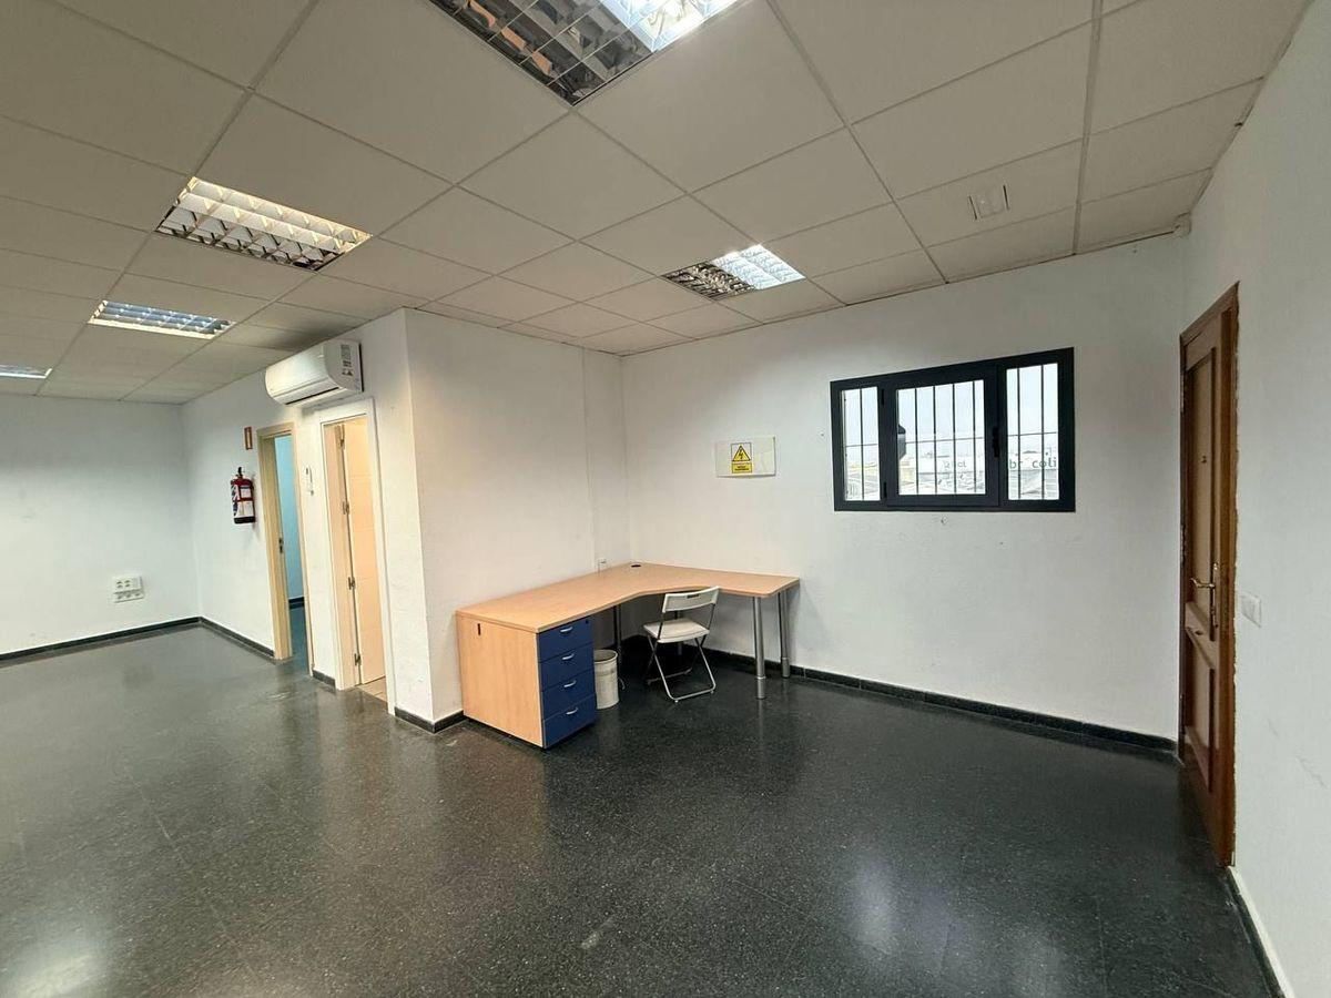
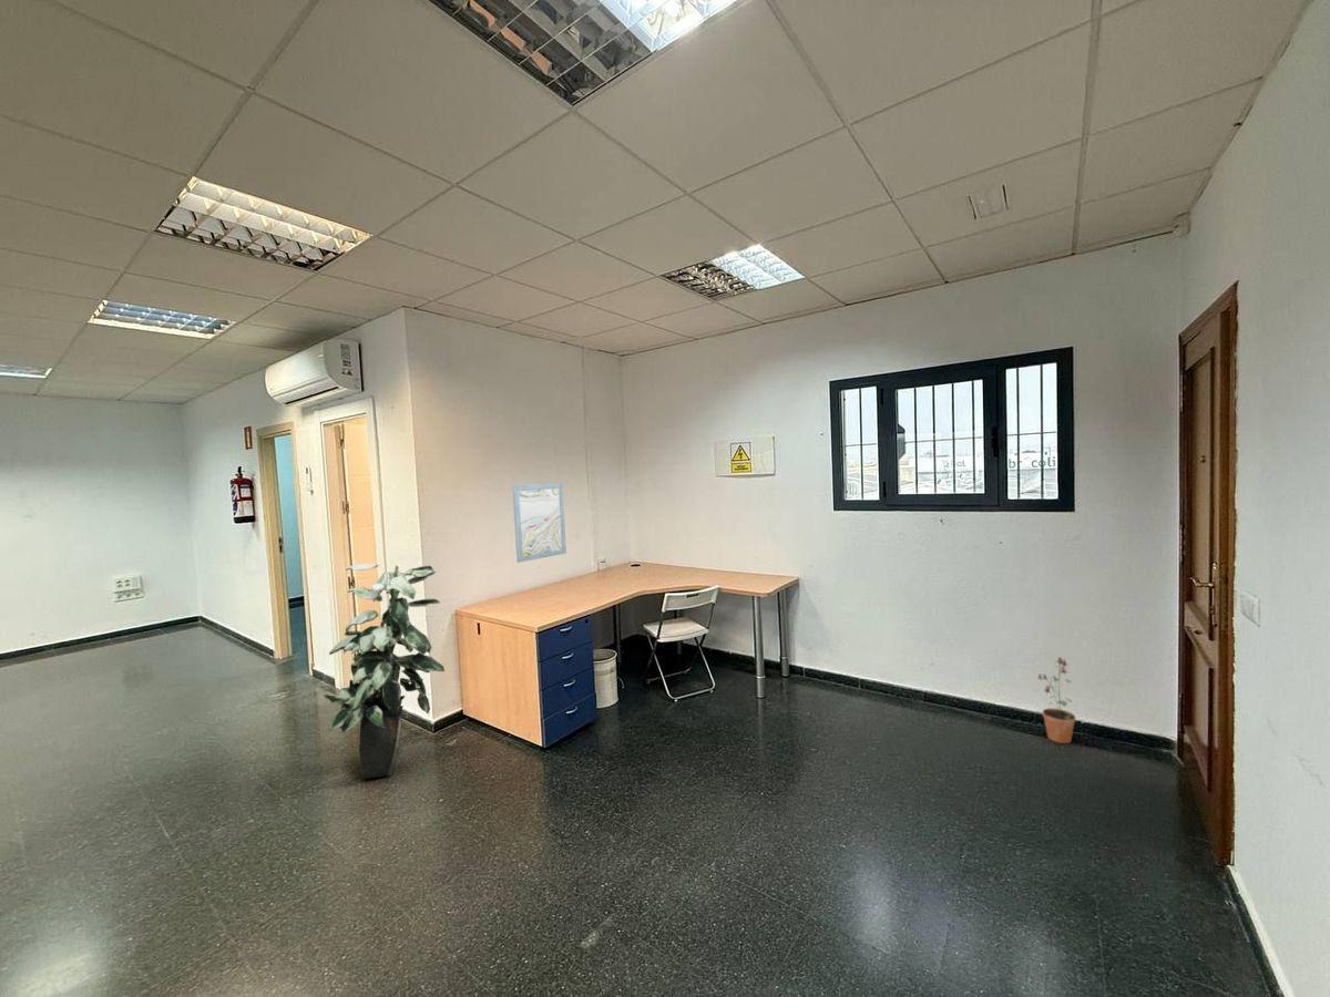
+ potted plant [1037,656,1077,744]
+ indoor plant [323,563,446,780]
+ wall art [511,482,567,564]
